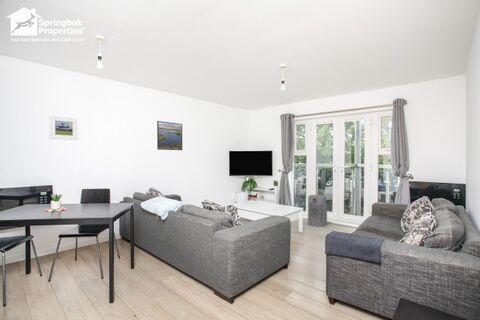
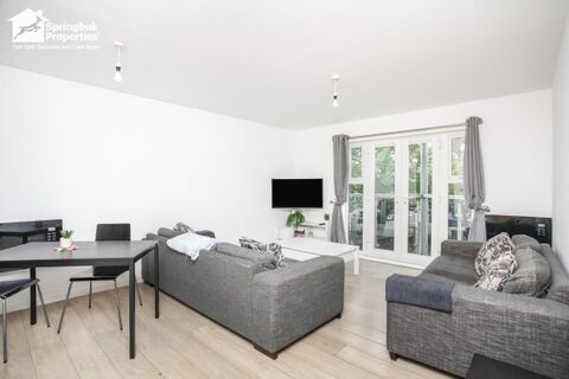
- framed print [48,114,79,141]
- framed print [156,120,183,151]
- air purifier [307,194,328,228]
